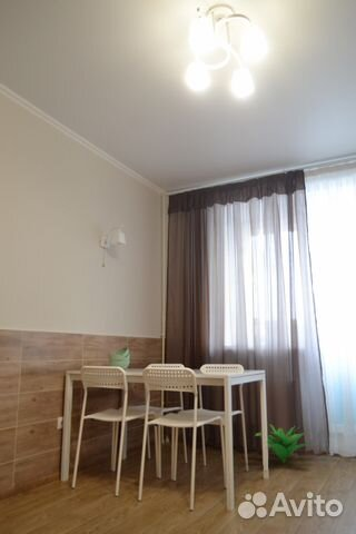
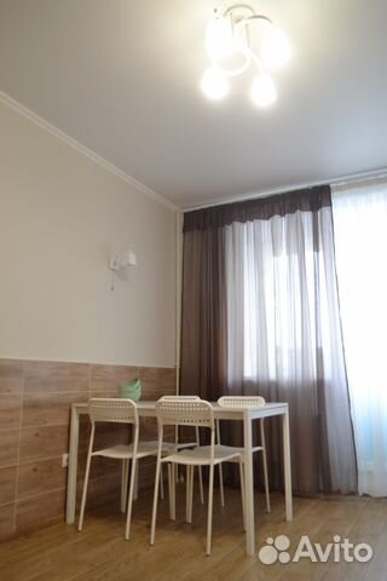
- decorative plant [254,424,313,464]
